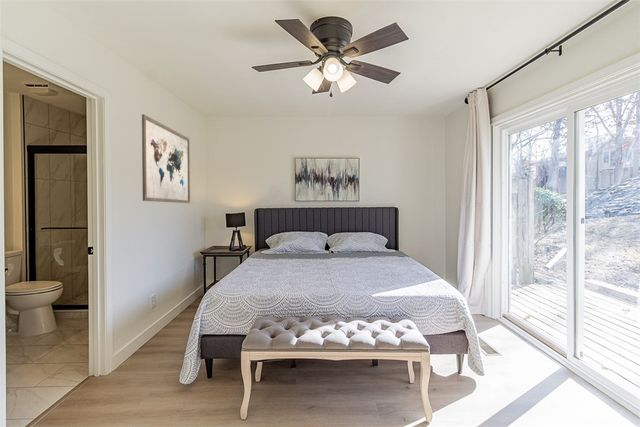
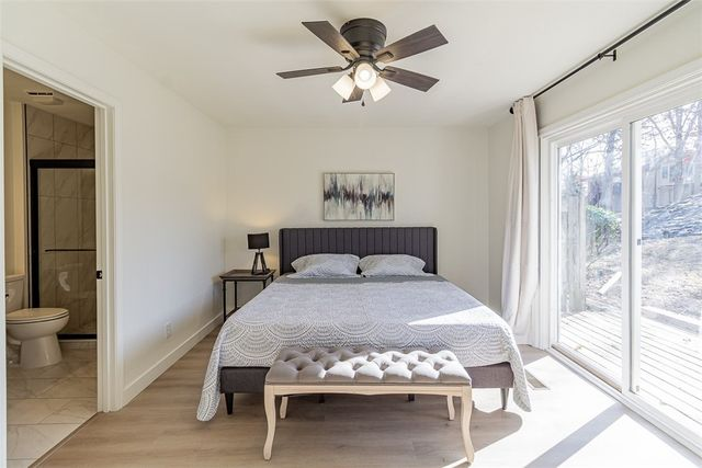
- wall art [141,113,191,204]
